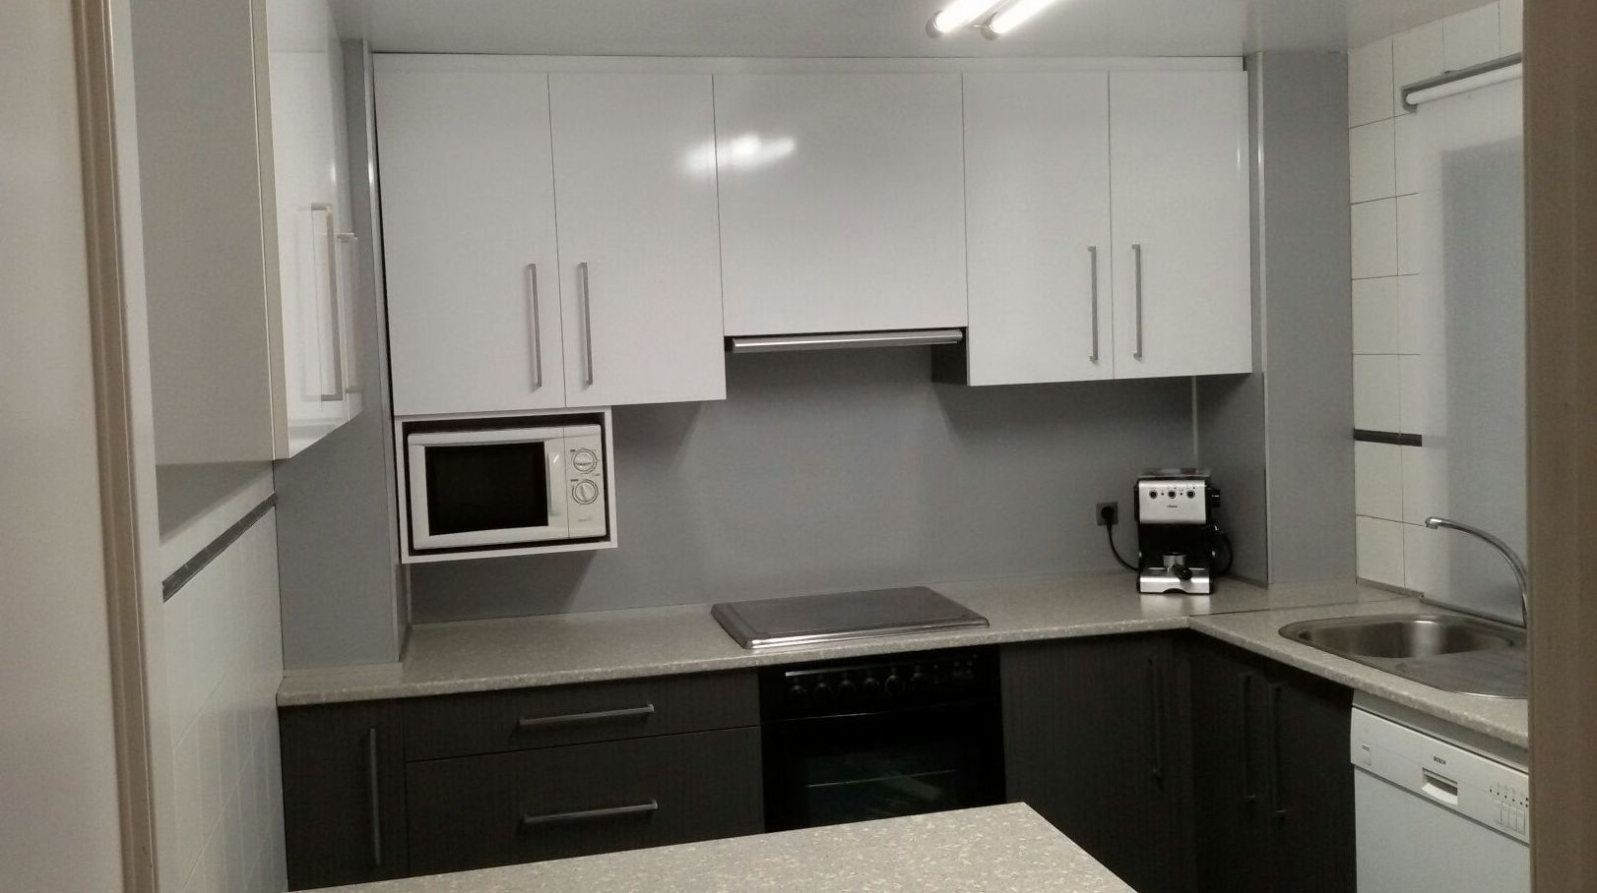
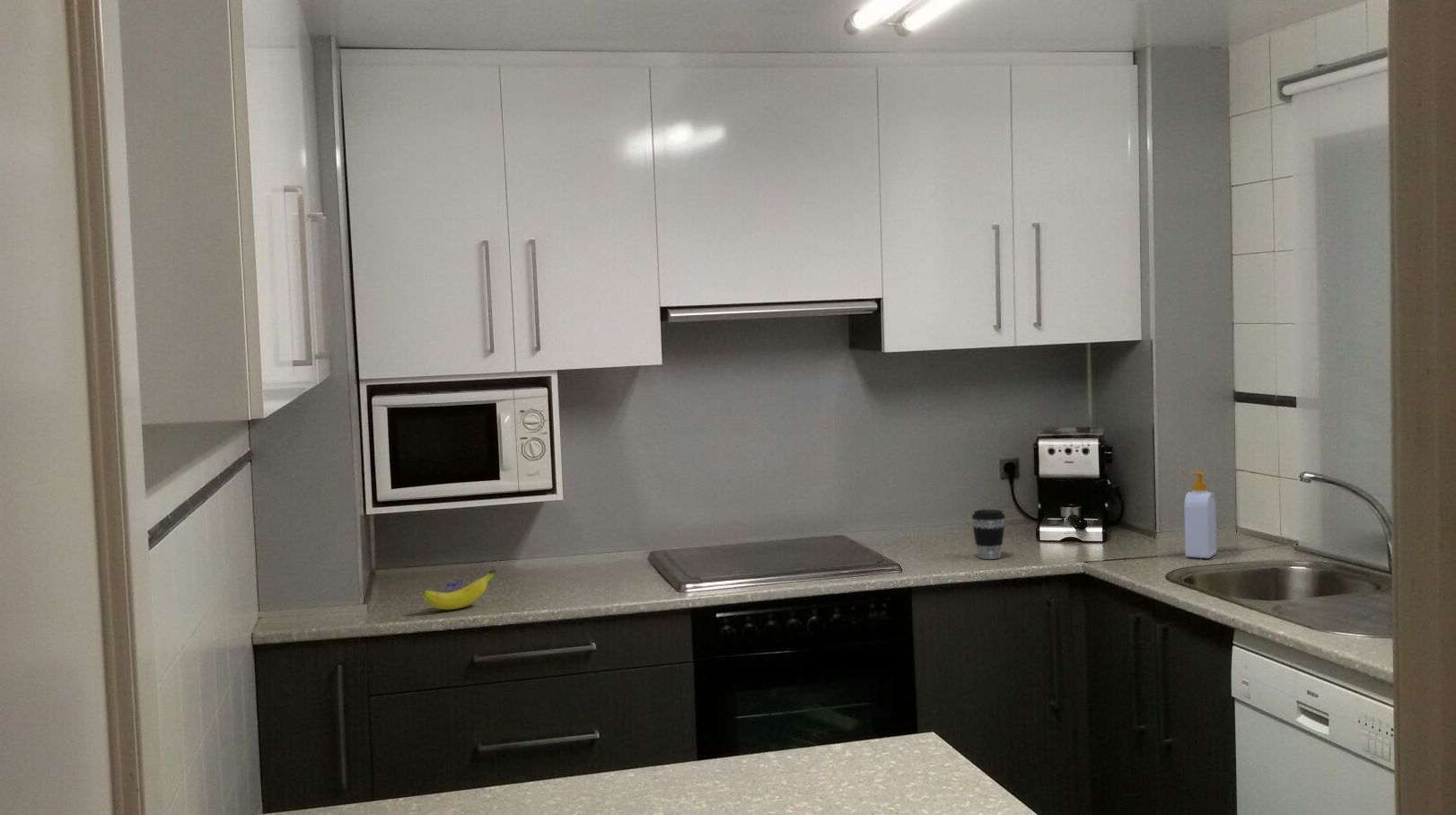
+ banana [421,568,497,610]
+ coffee cup [971,509,1006,560]
+ soap bottle [1183,471,1217,559]
